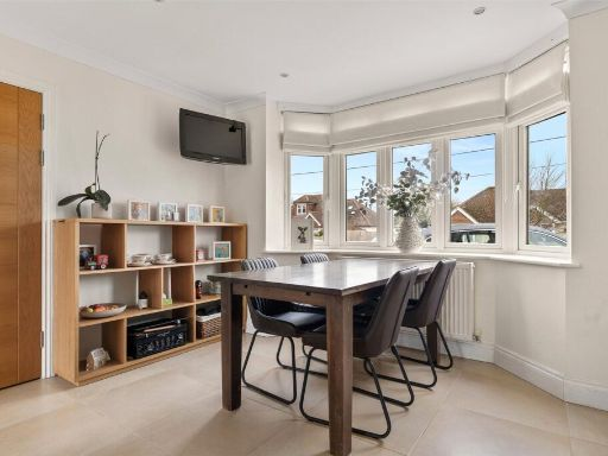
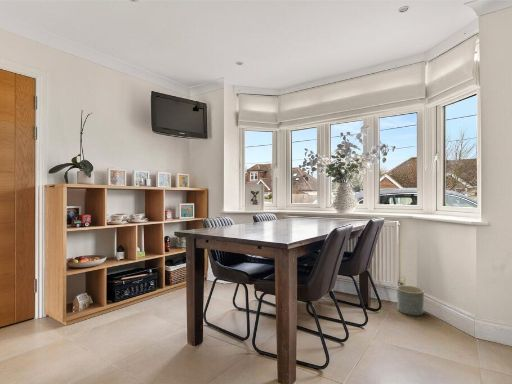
+ planter [396,284,425,316]
